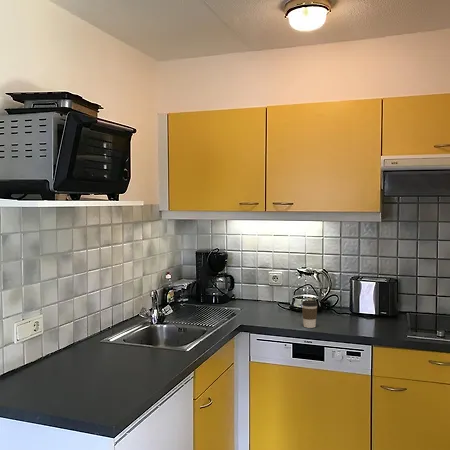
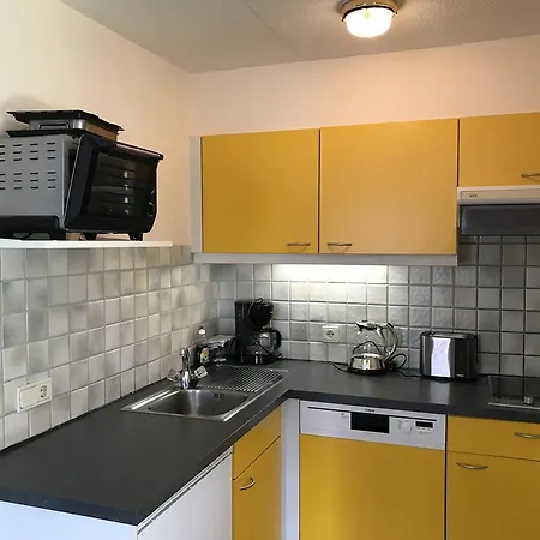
- coffee cup [301,299,319,329]
